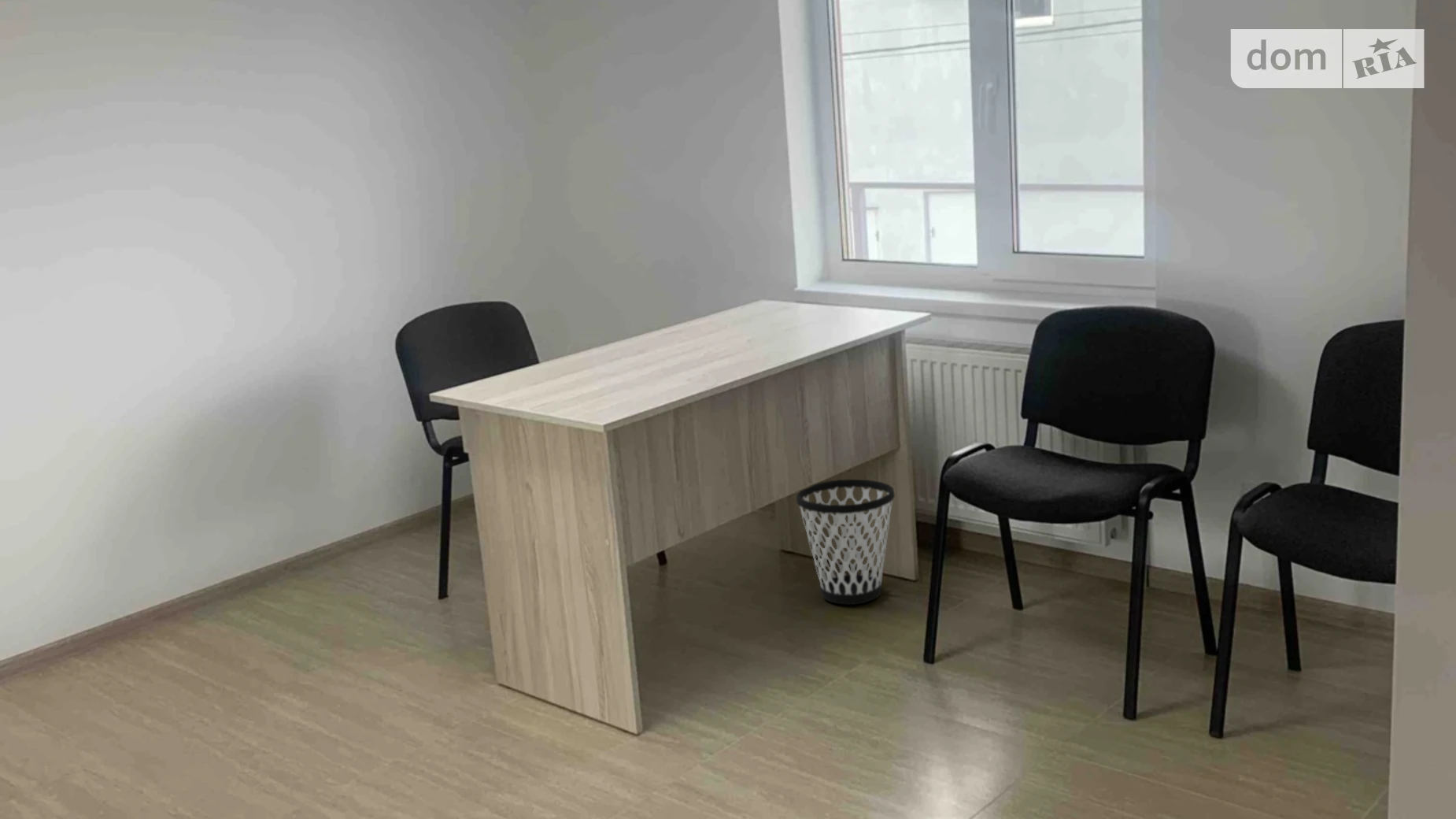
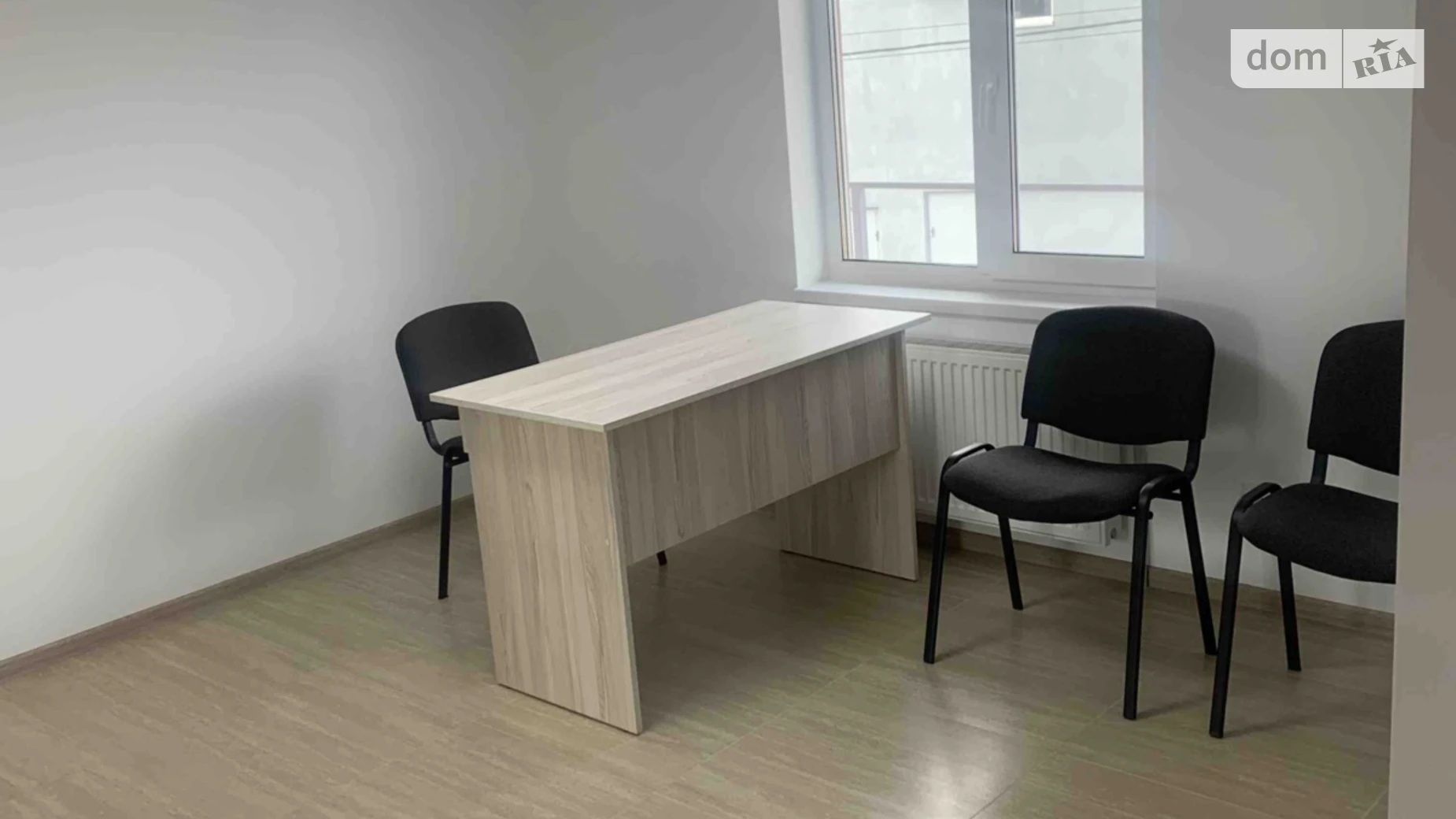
- wastebasket [796,479,896,606]
